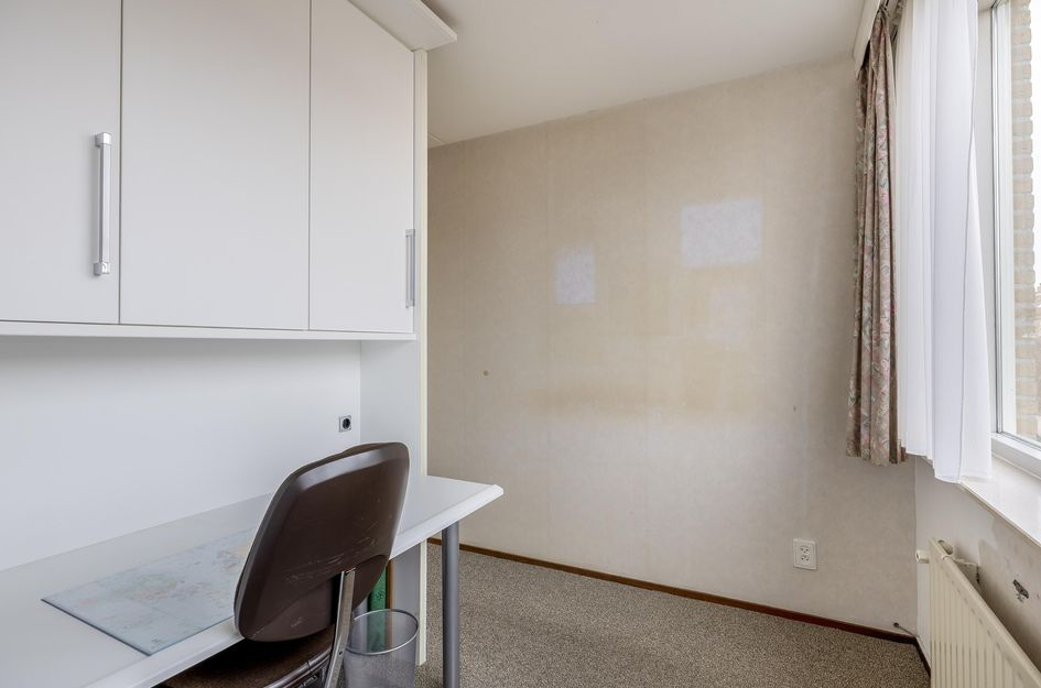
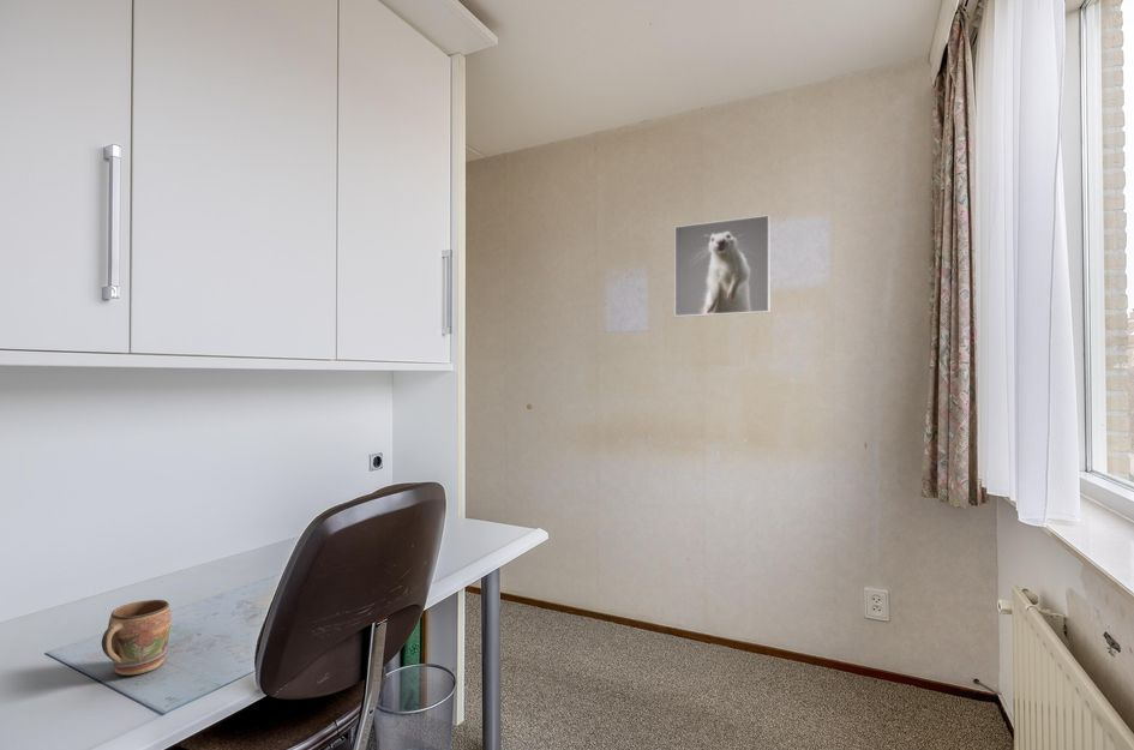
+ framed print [673,214,772,318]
+ mug [101,599,173,676]
